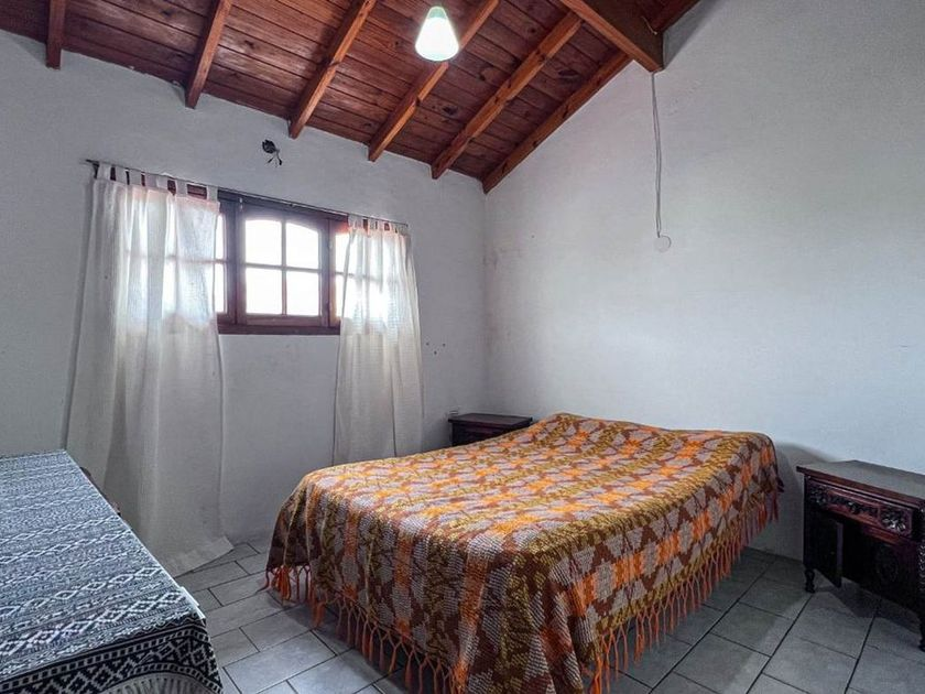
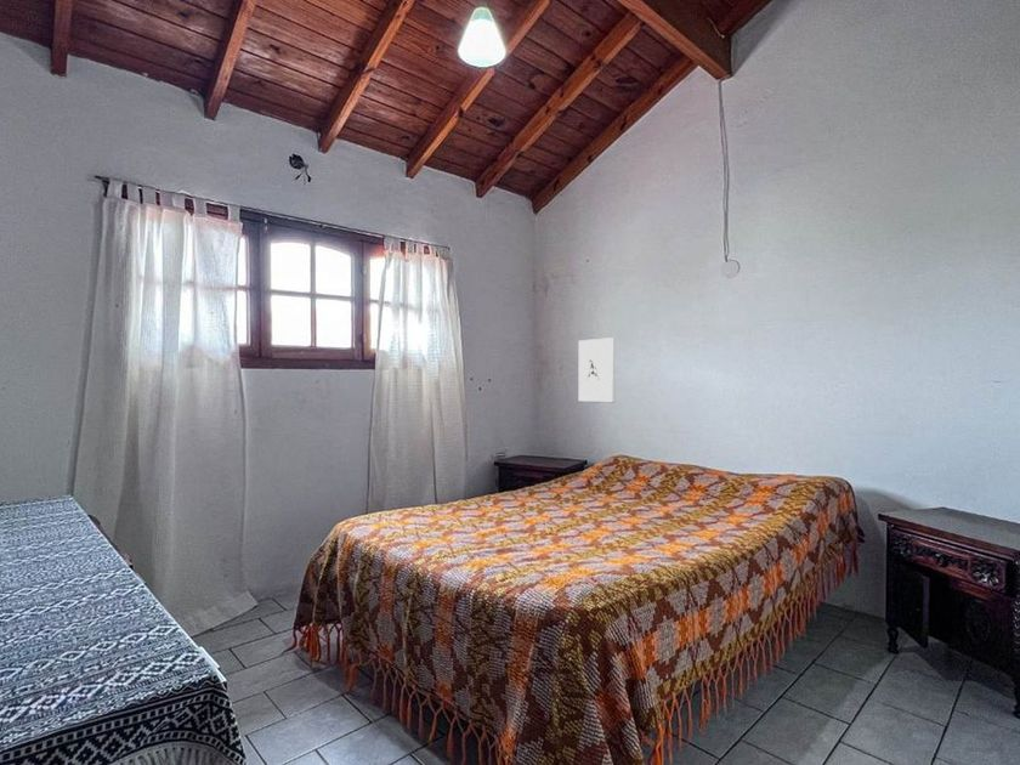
+ wall sculpture [578,336,617,404]
